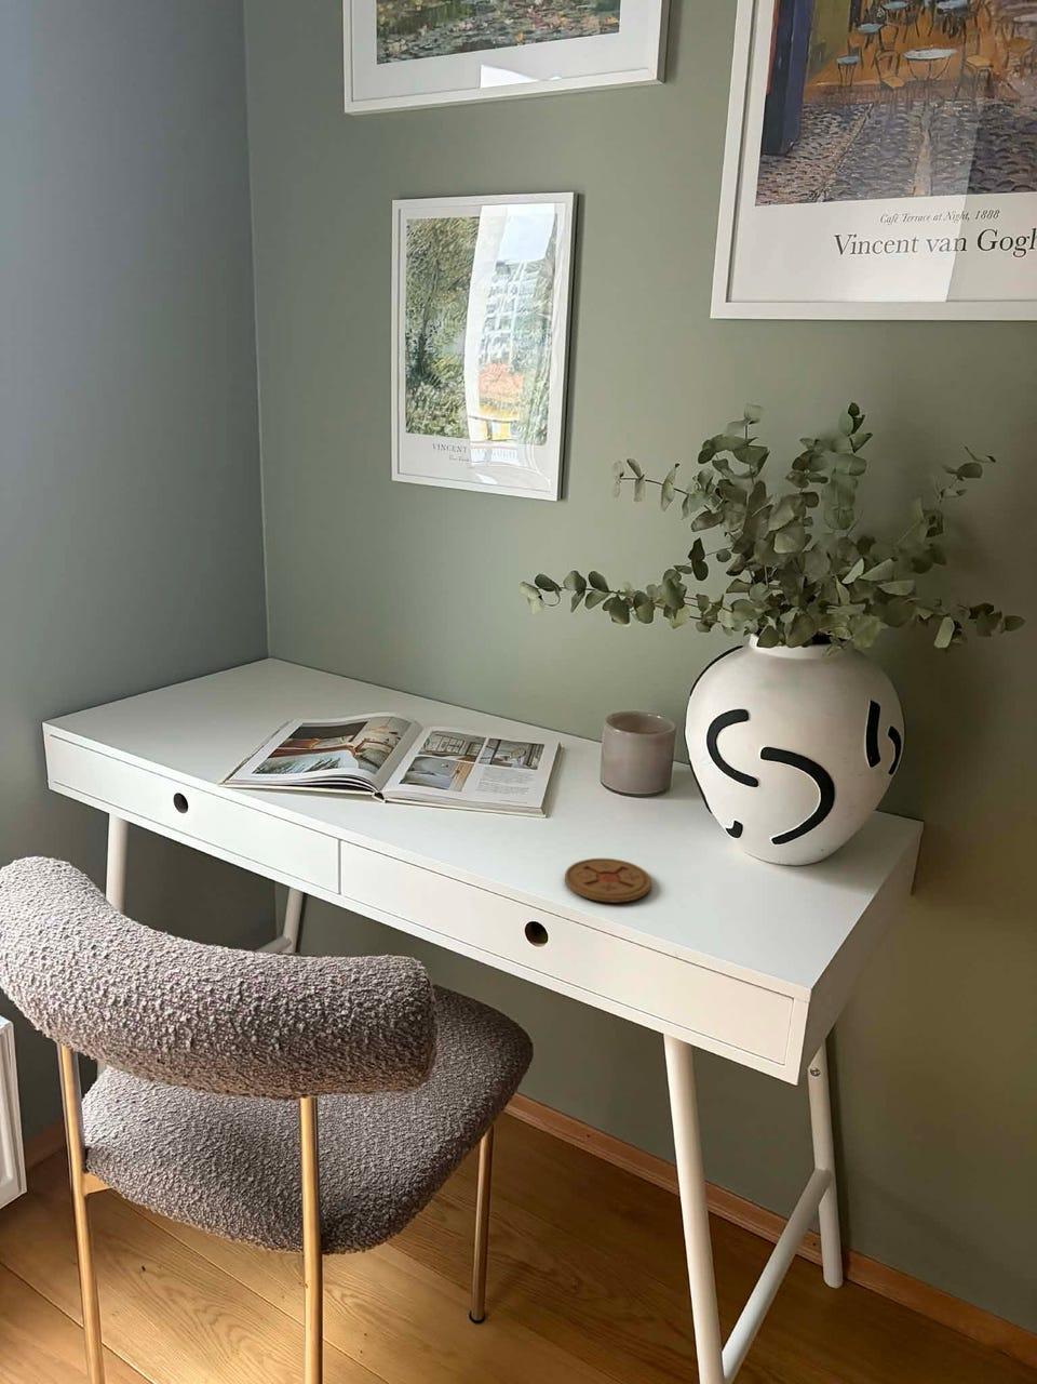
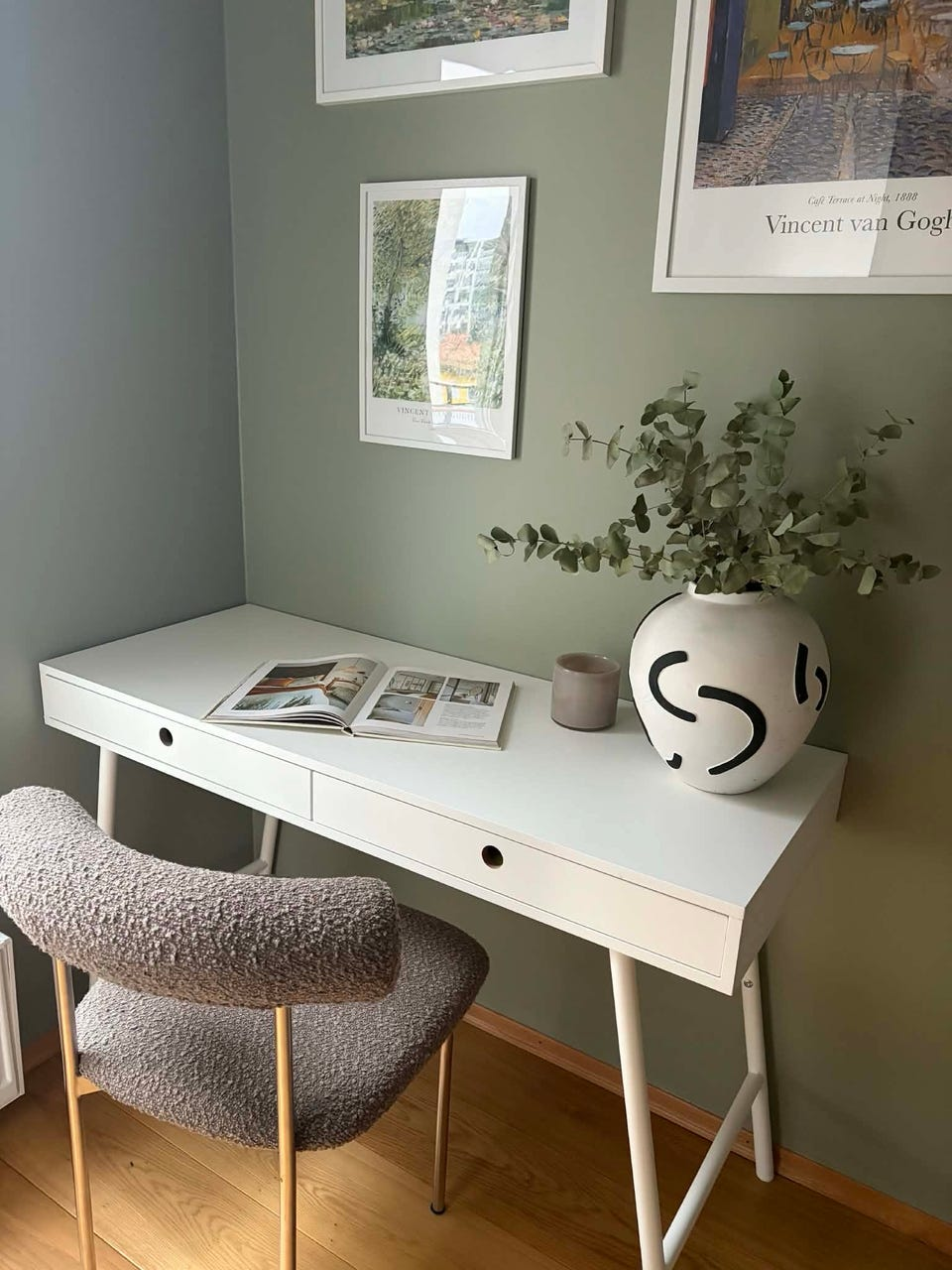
- coaster [564,858,652,903]
